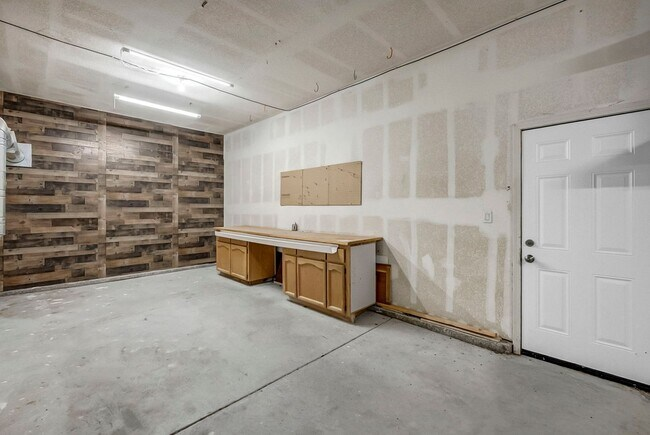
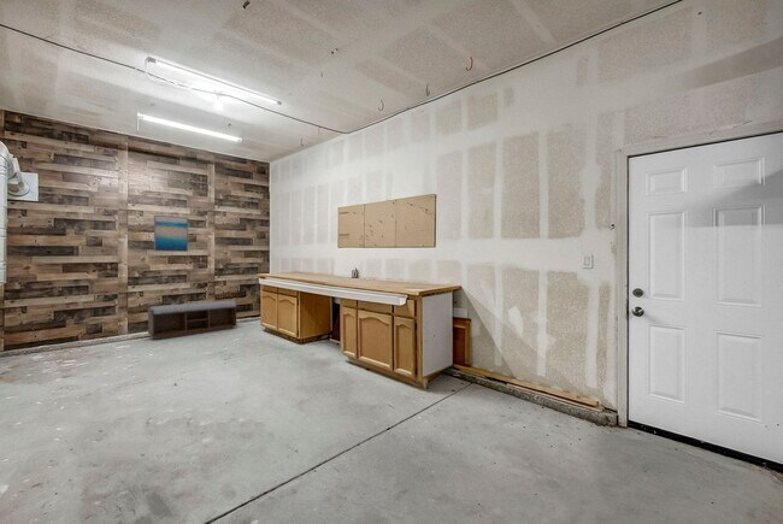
+ bench [147,300,239,340]
+ wall art [153,214,189,253]
